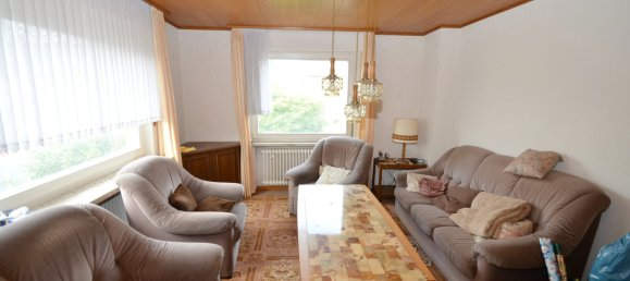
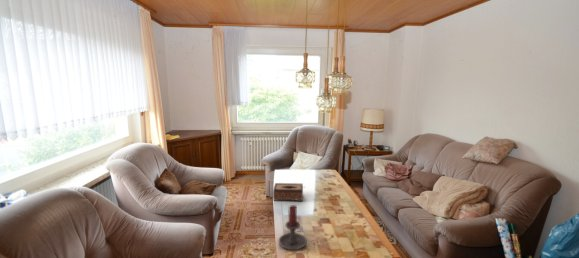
+ candle holder [278,204,308,251]
+ tissue box [272,182,304,202]
